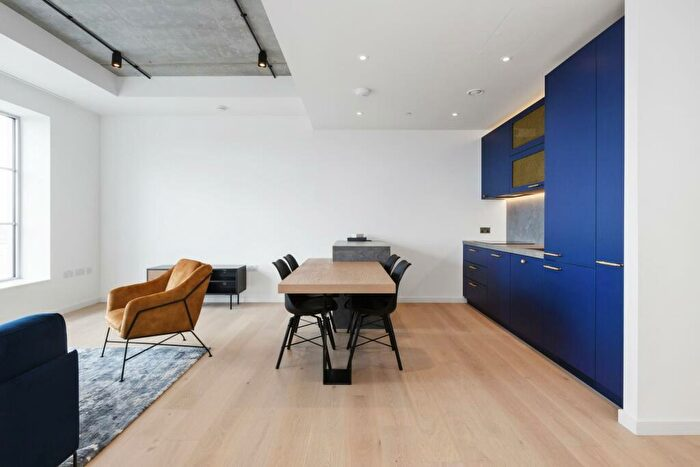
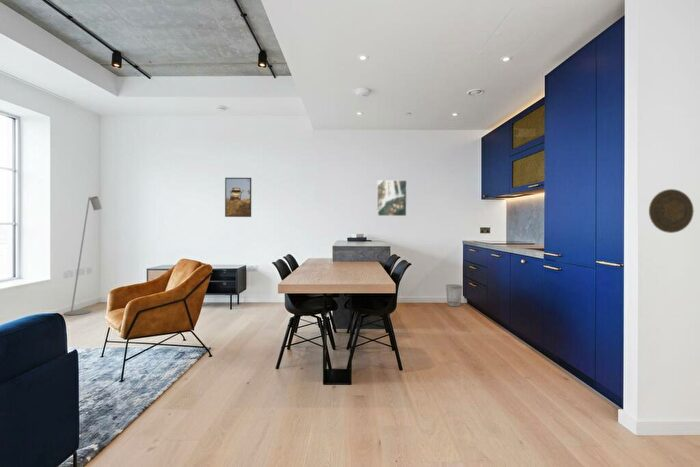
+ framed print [376,179,408,217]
+ wastebasket [445,283,463,307]
+ decorative plate [648,188,695,234]
+ floor lamp [63,195,103,316]
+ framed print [224,177,252,218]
